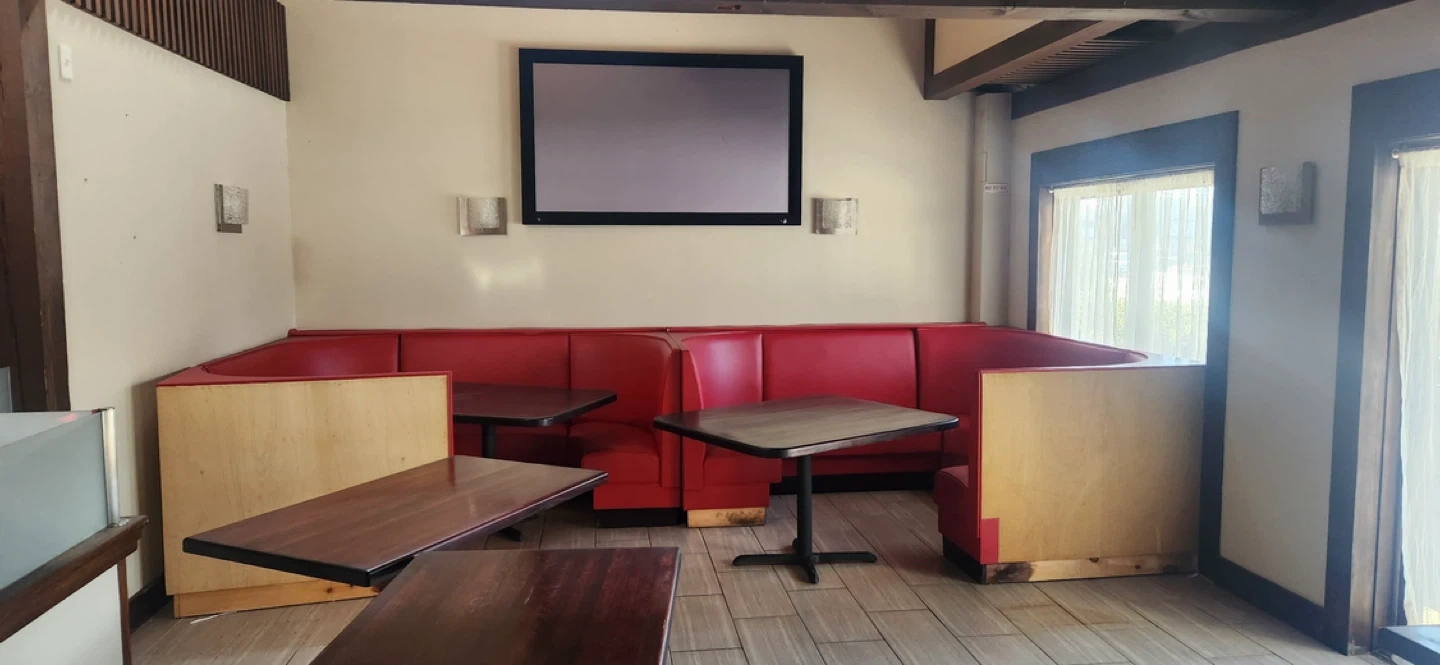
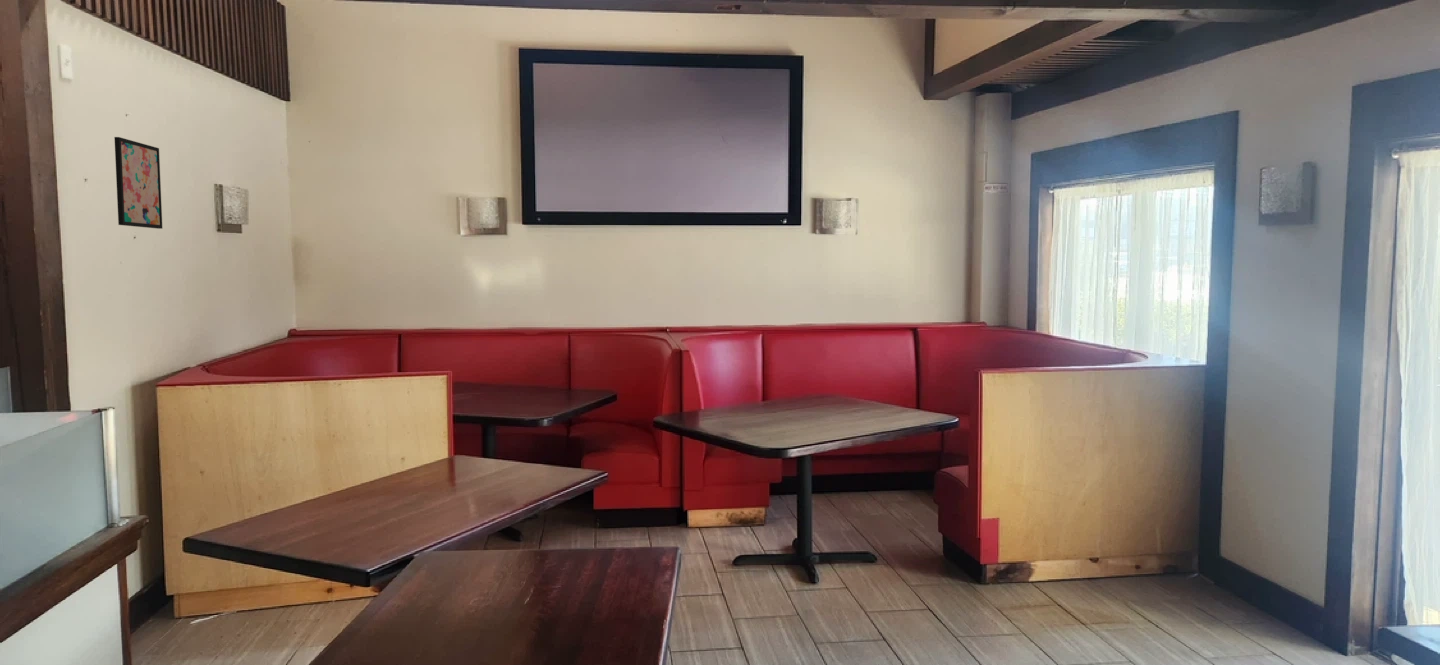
+ wall art [113,136,163,230]
